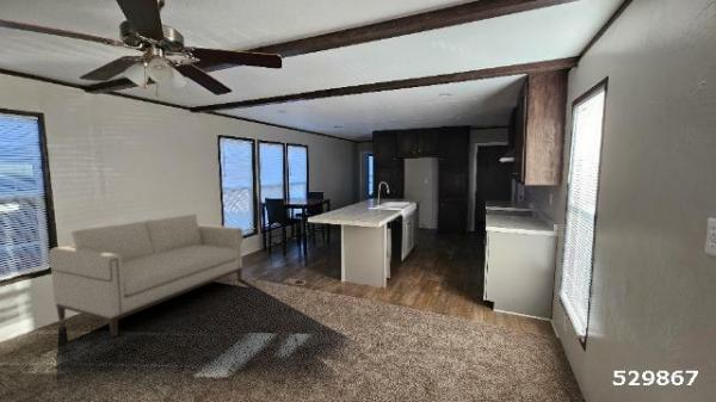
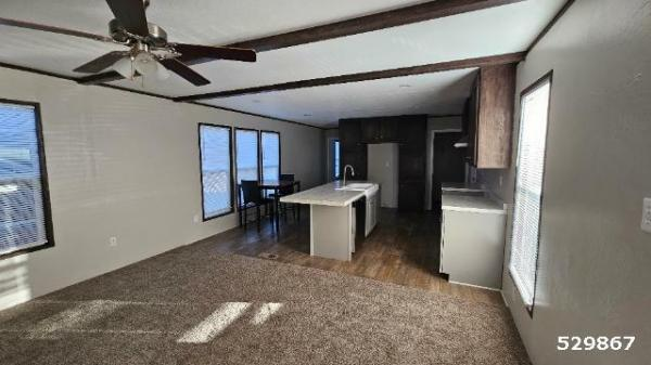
- sofa [48,212,243,338]
